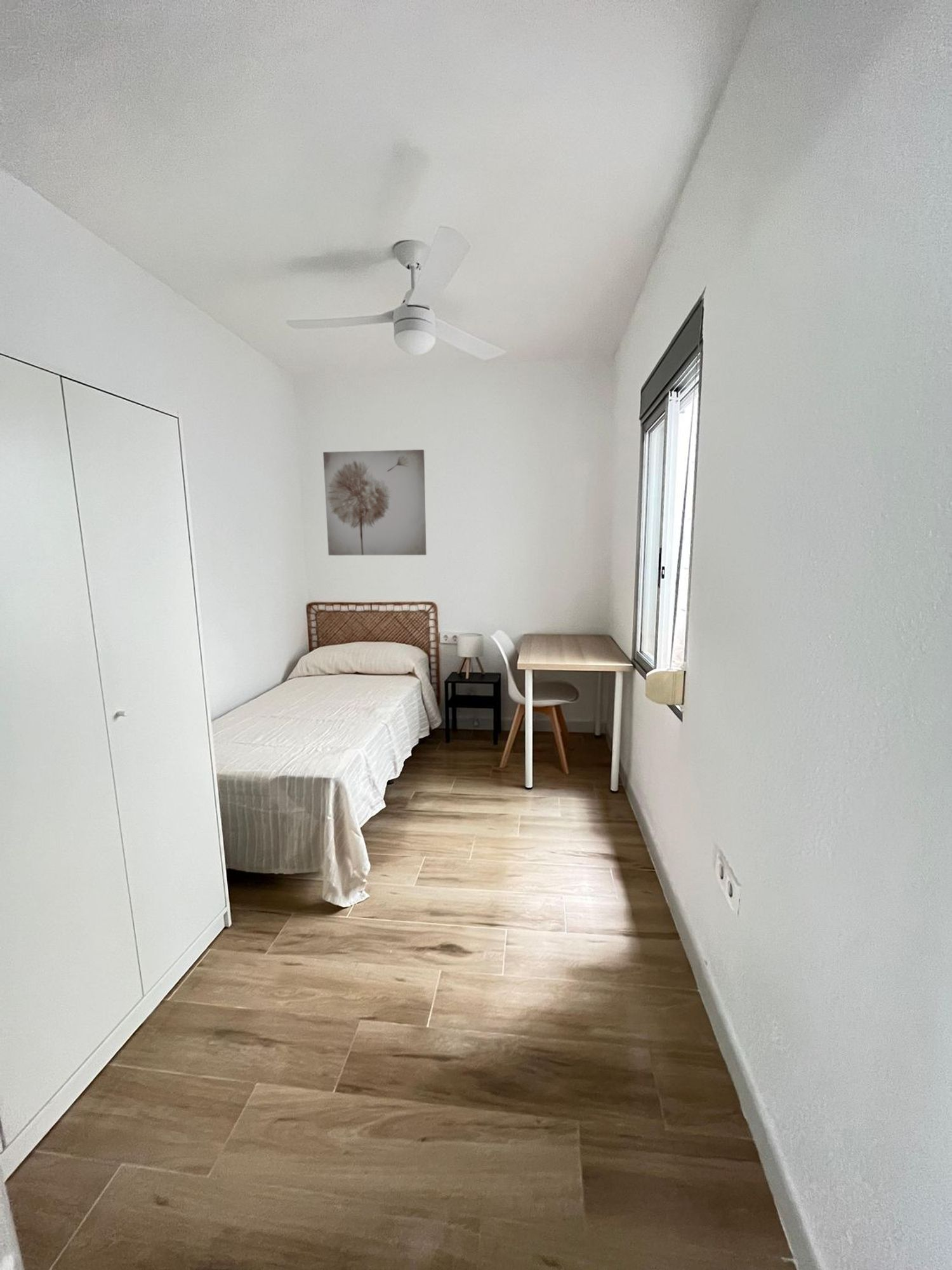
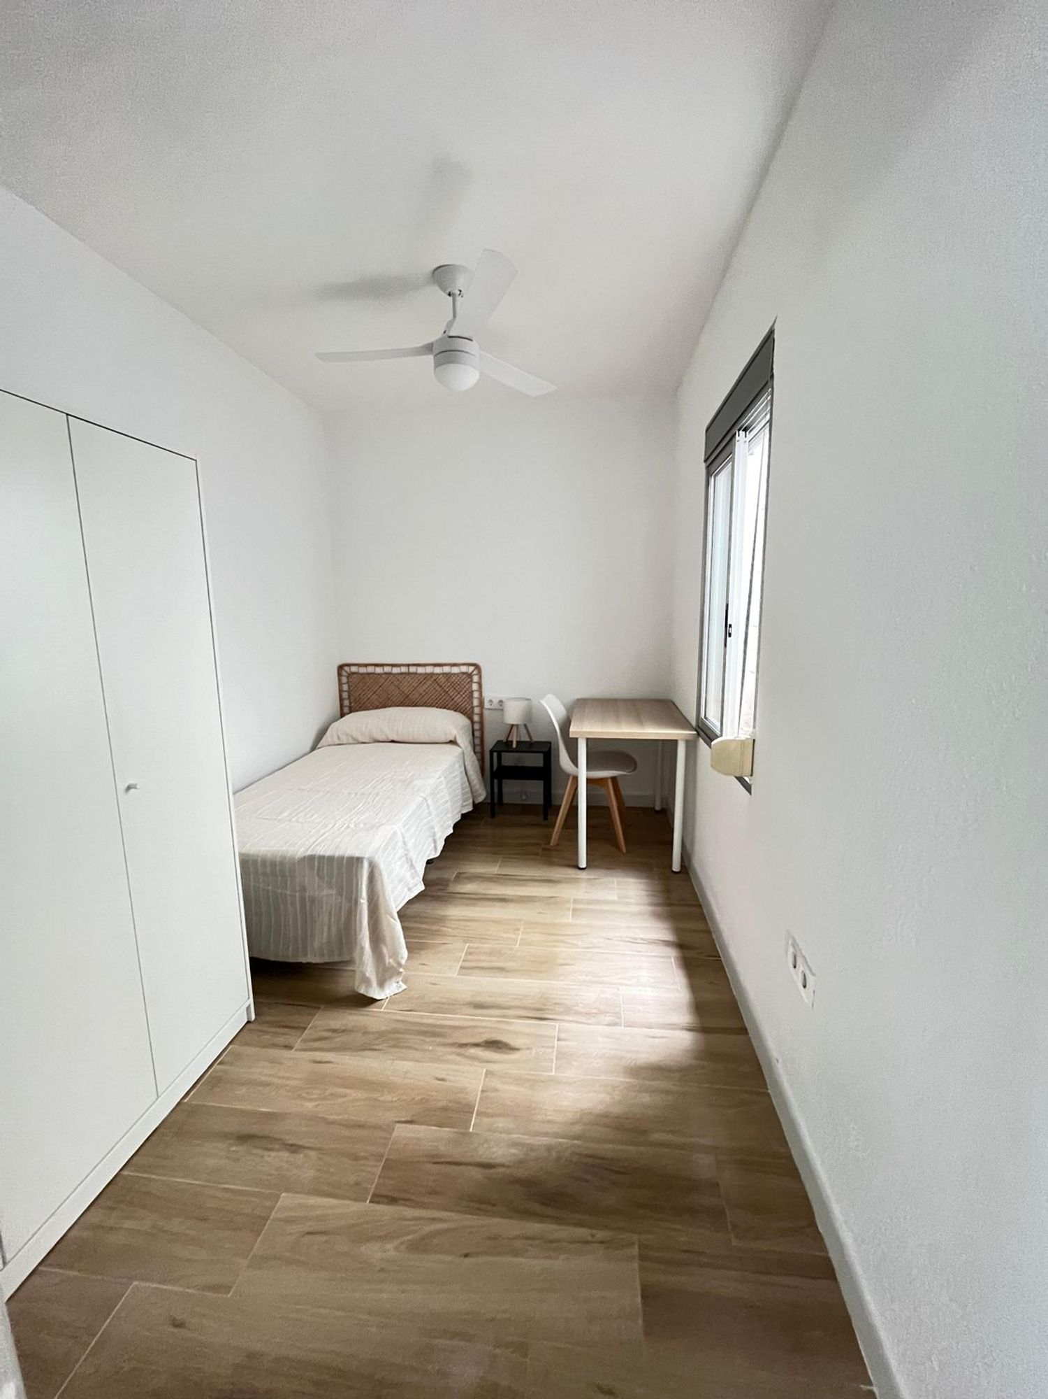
- wall art [322,449,427,556]
